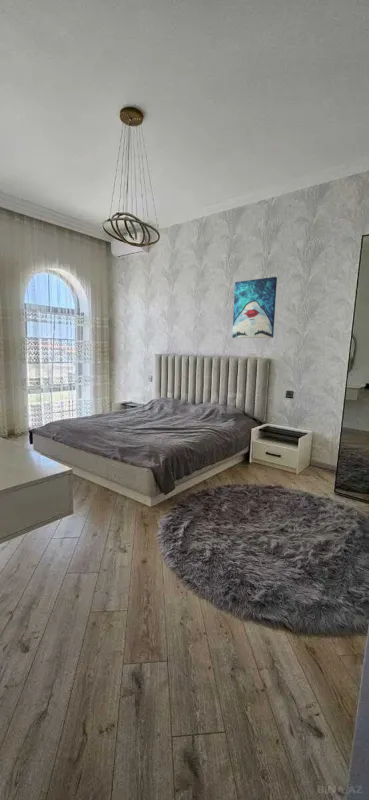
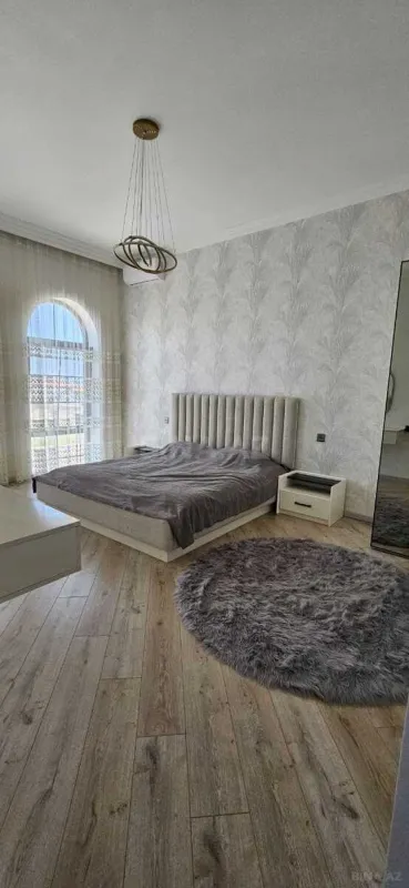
- wall art [231,276,278,339]
